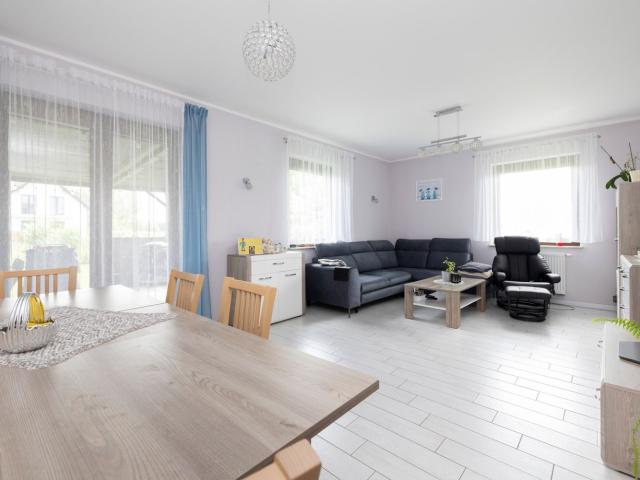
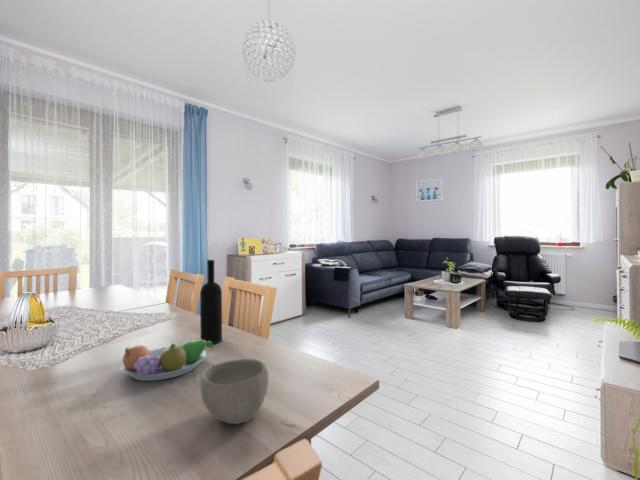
+ bowl [199,358,270,425]
+ wine bottle [199,259,223,345]
+ fruit bowl [119,339,214,382]
